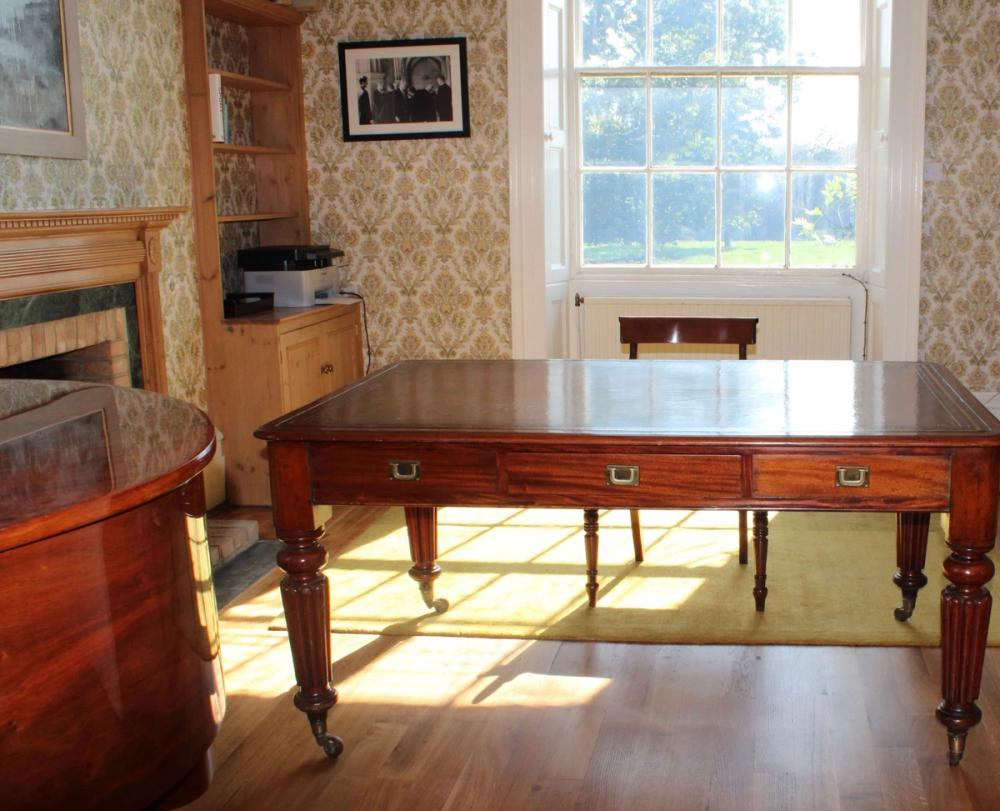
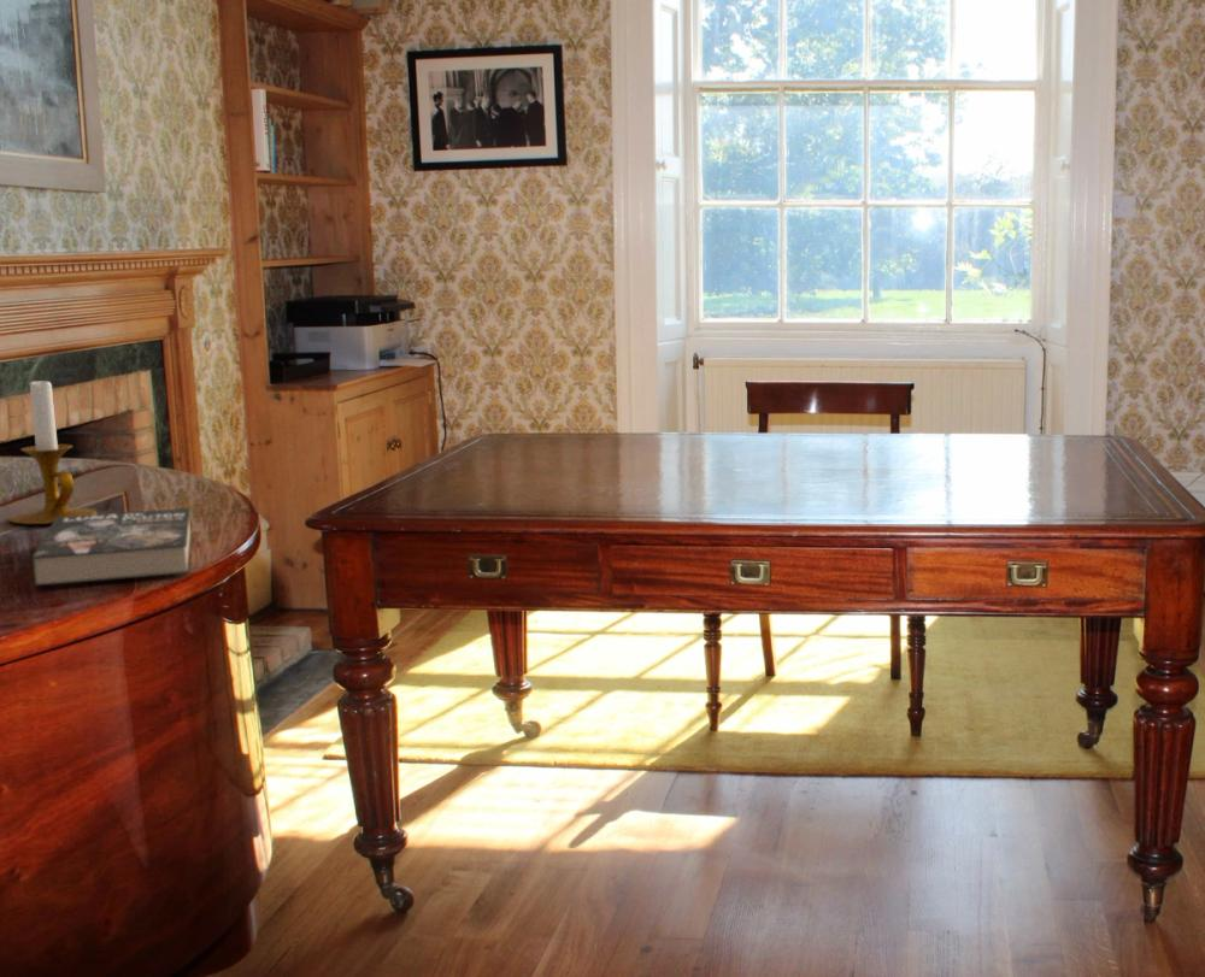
+ candlestick [8,379,98,525]
+ book [30,507,193,588]
